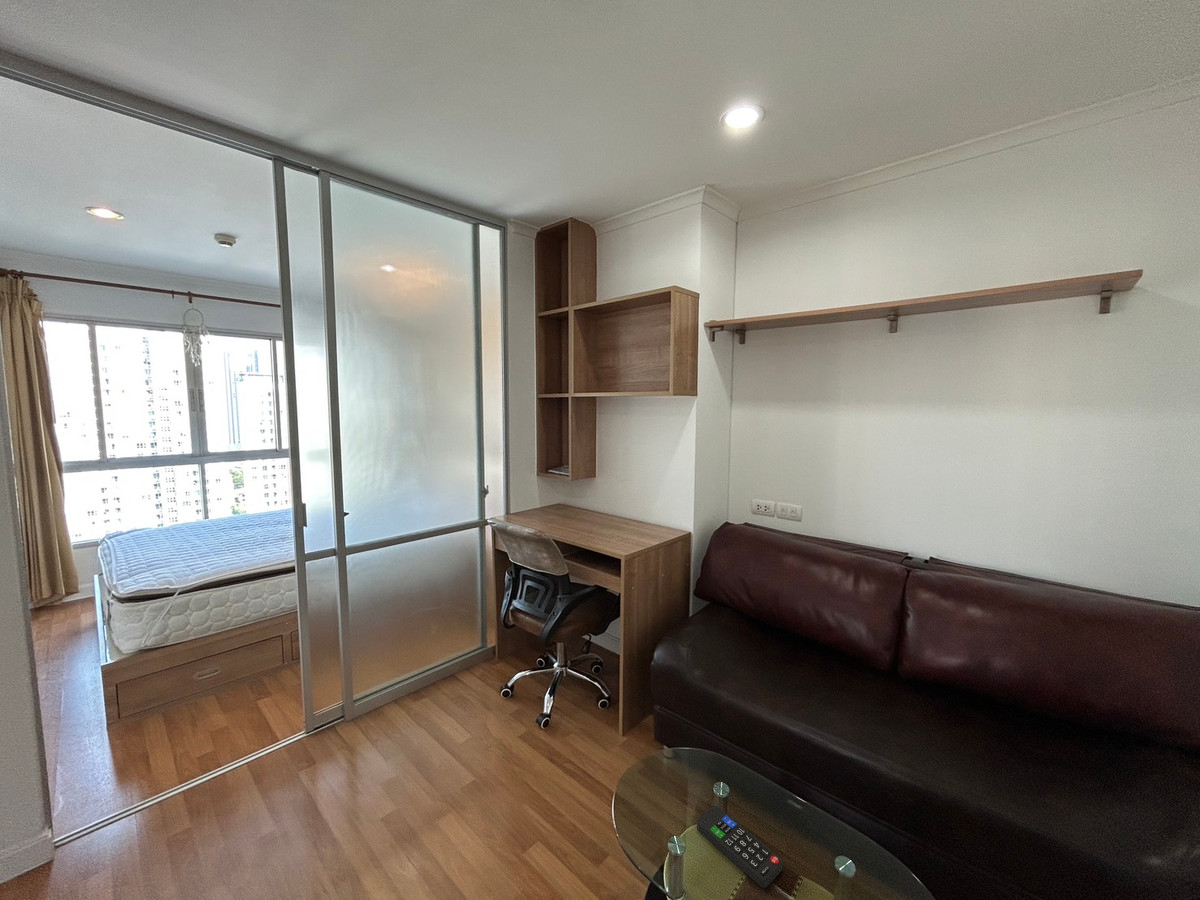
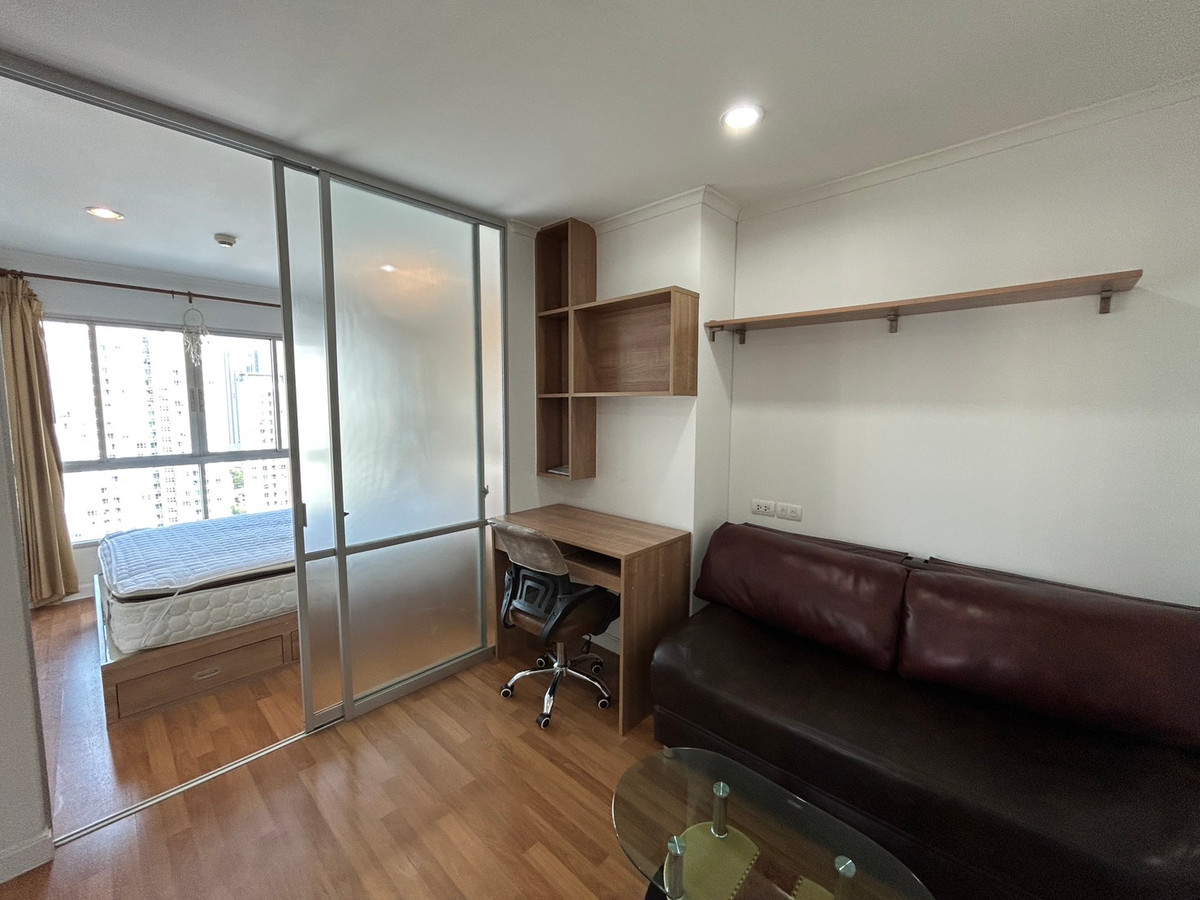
- remote control [696,805,783,889]
